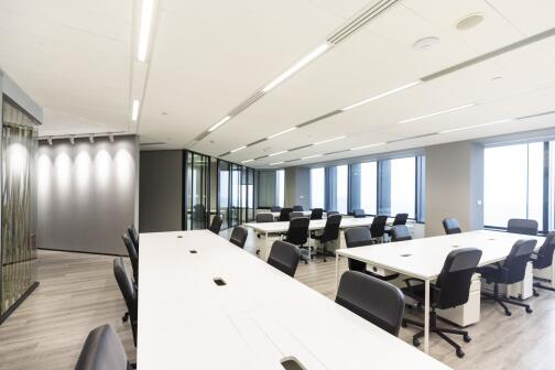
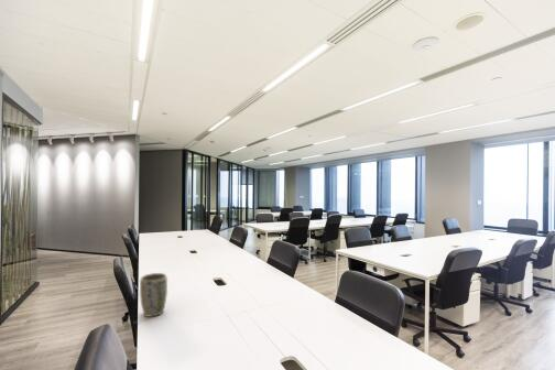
+ plant pot [139,272,168,318]
